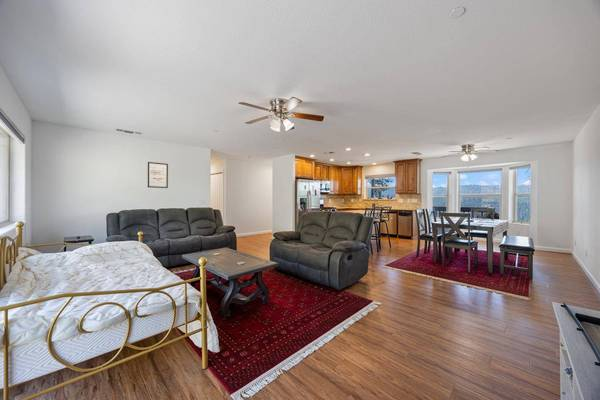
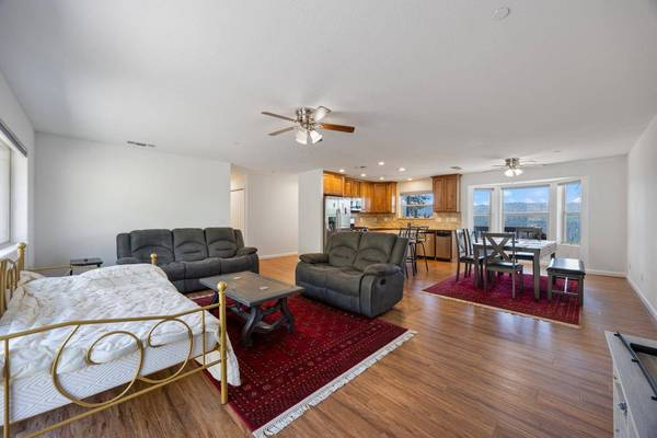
- wall art [147,161,169,189]
